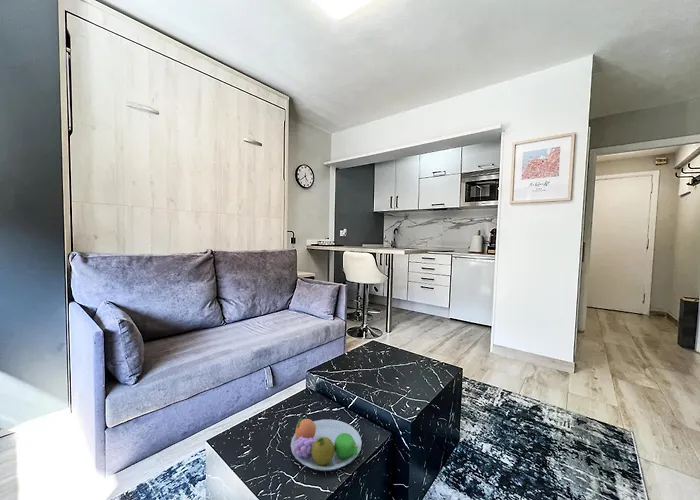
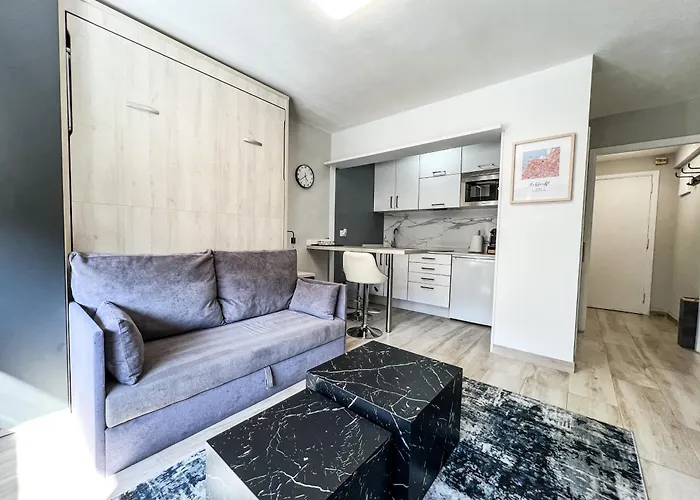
- fruit bowl [290,417,363,472]
